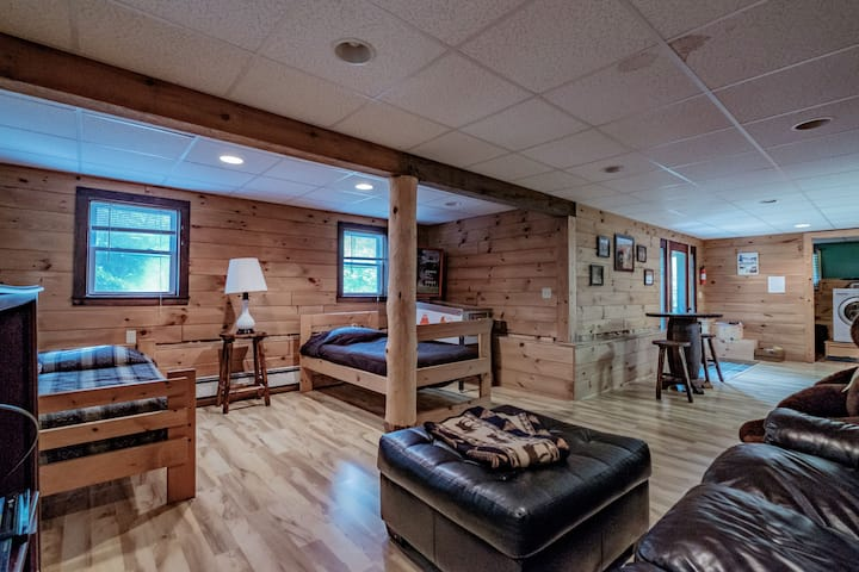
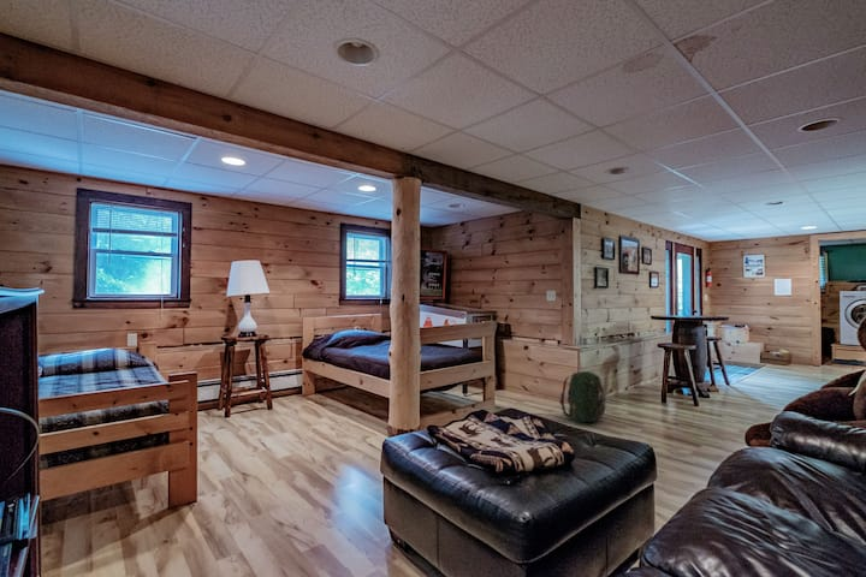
+ backpack [559,370,607,423]
